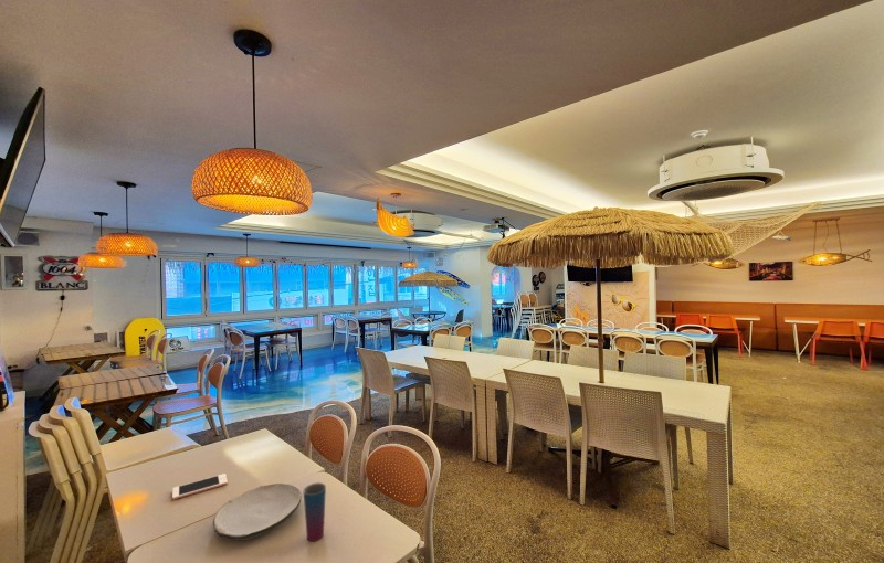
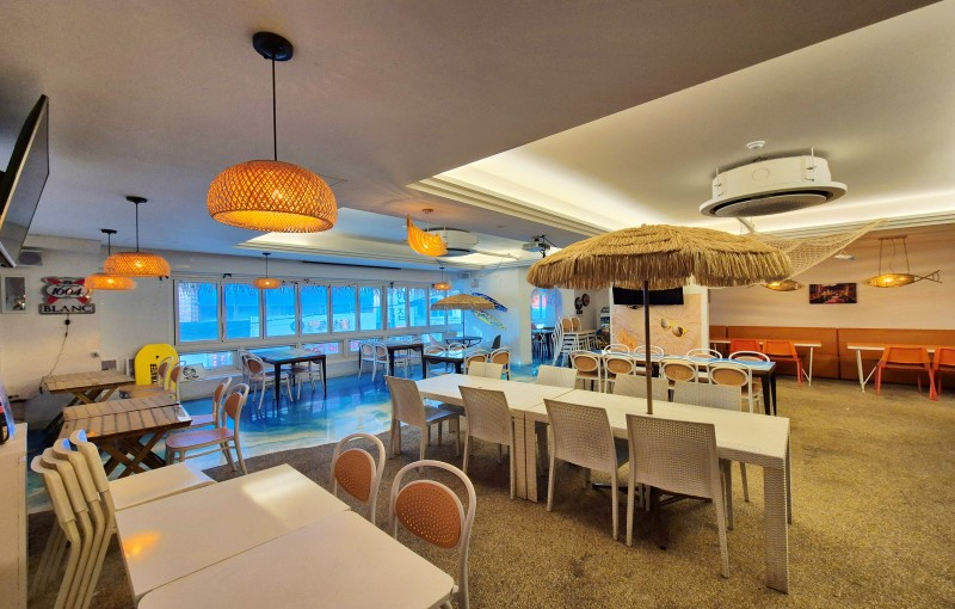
- cup [303,481,327,542]
- plate [212,482,302,541]
- cell phone [171,472,229,500]
